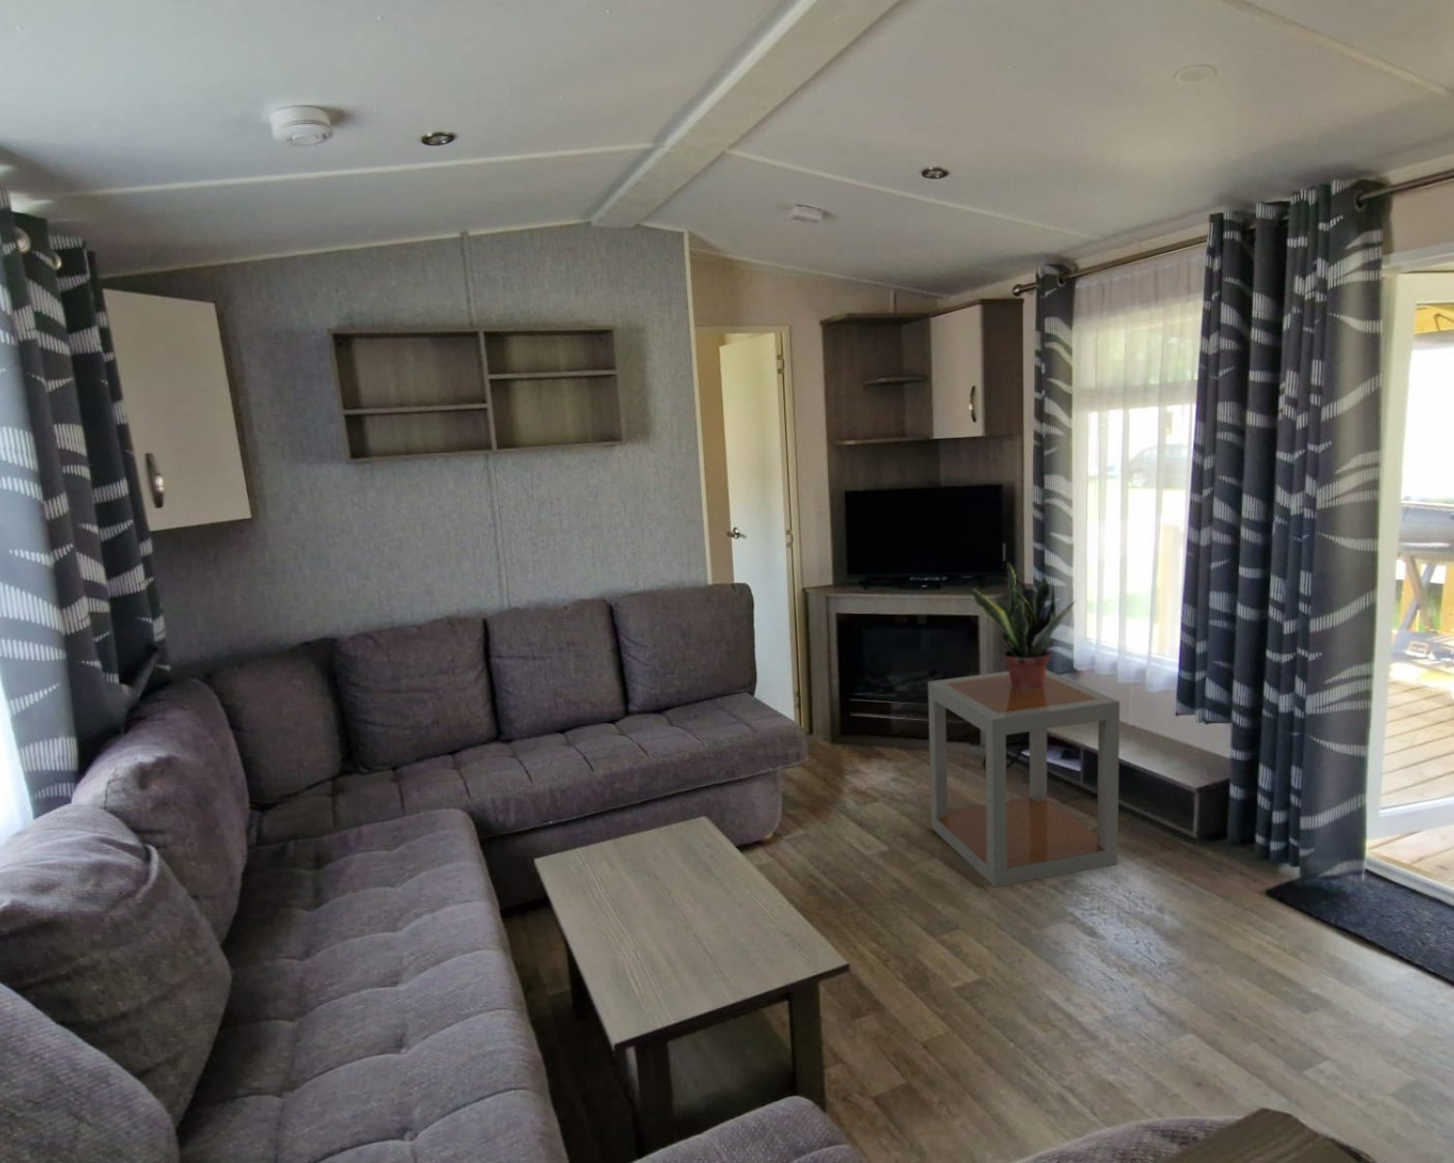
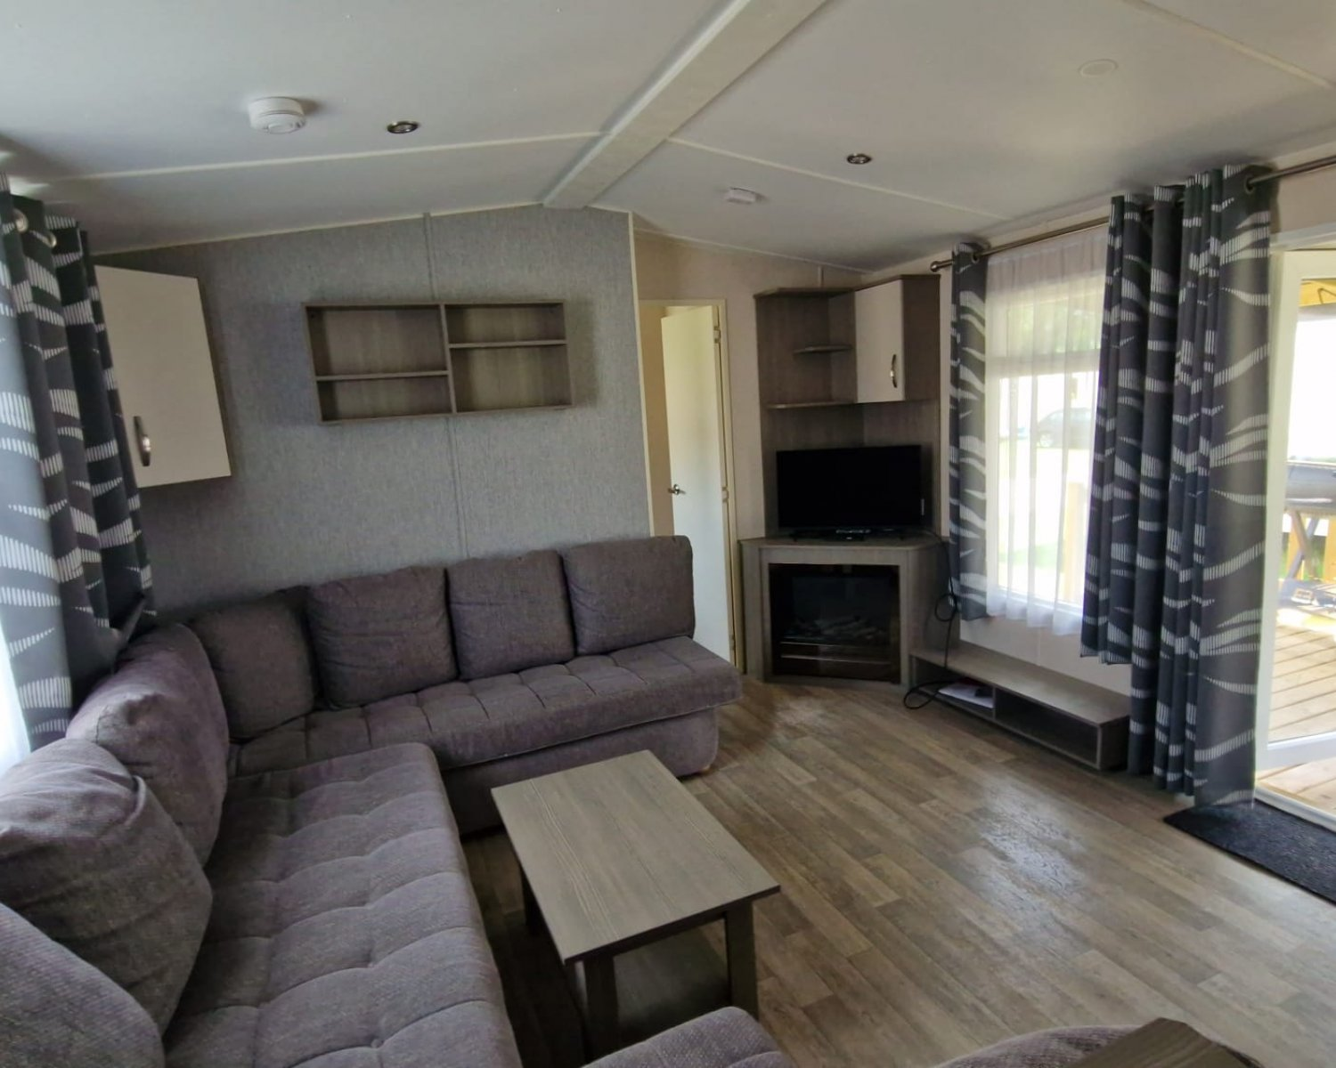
- potted plant [971,561,1078,689]
- side table [927,669,1120,888]
